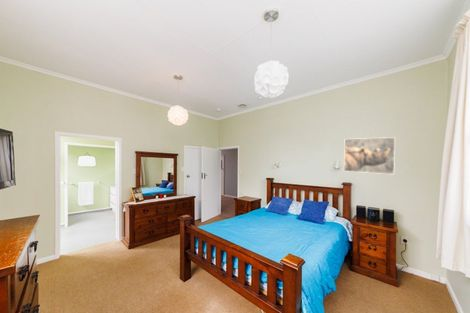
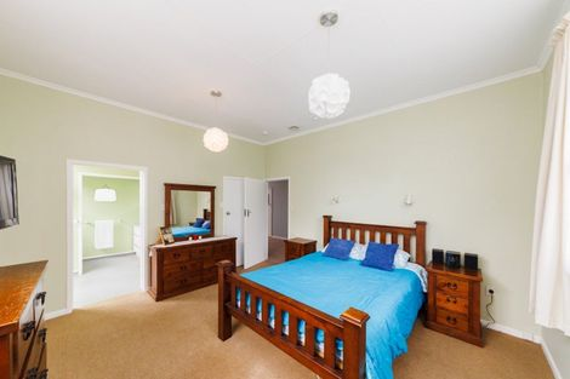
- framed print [343,136,396,175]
